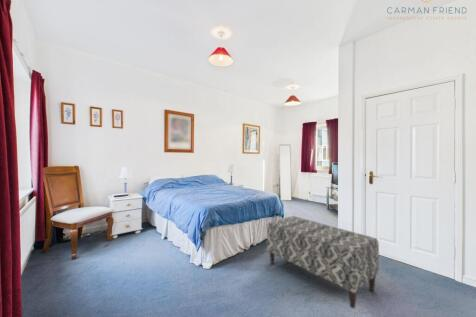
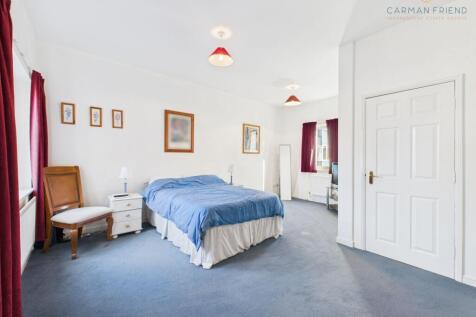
- bench [266,215,380,309]
